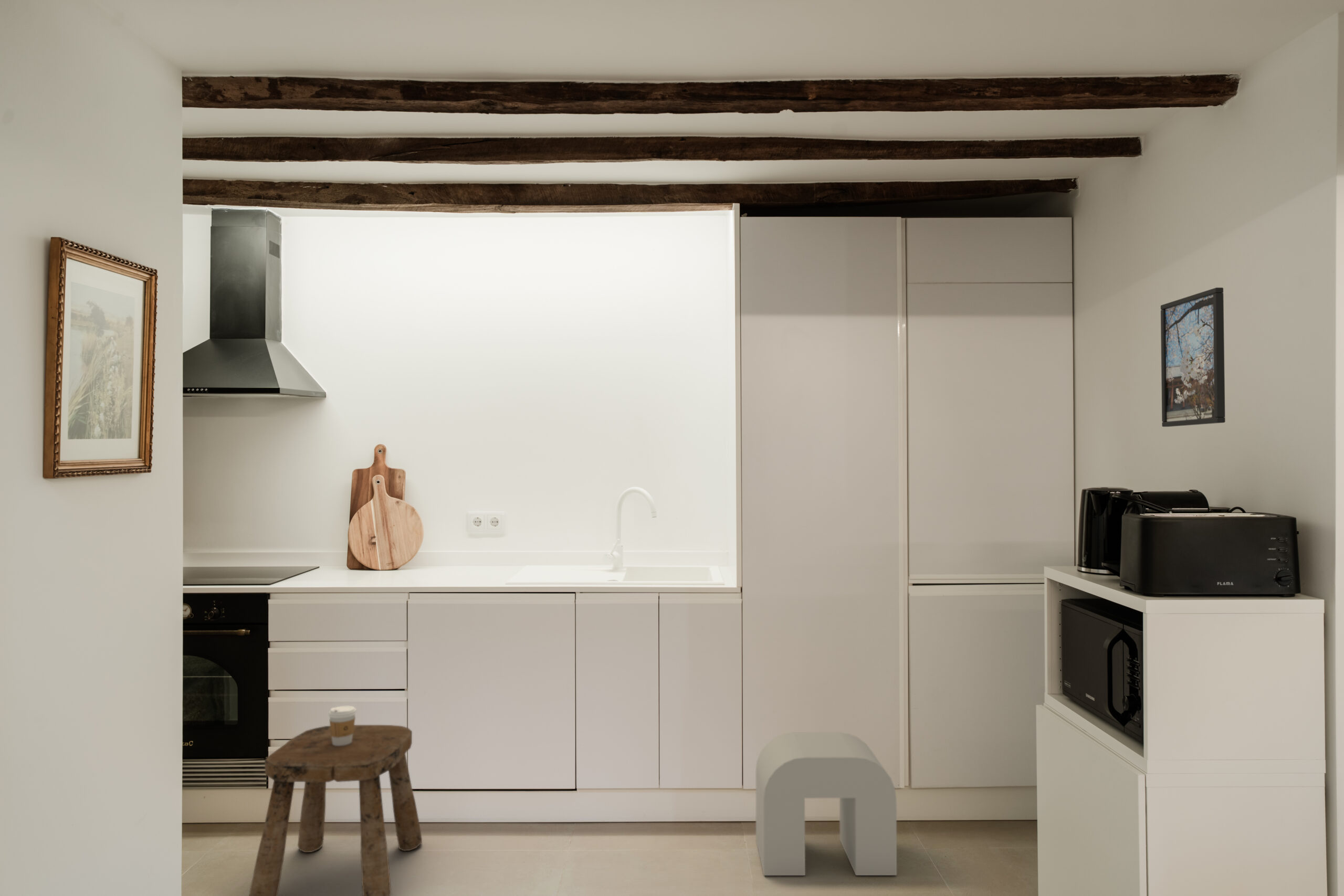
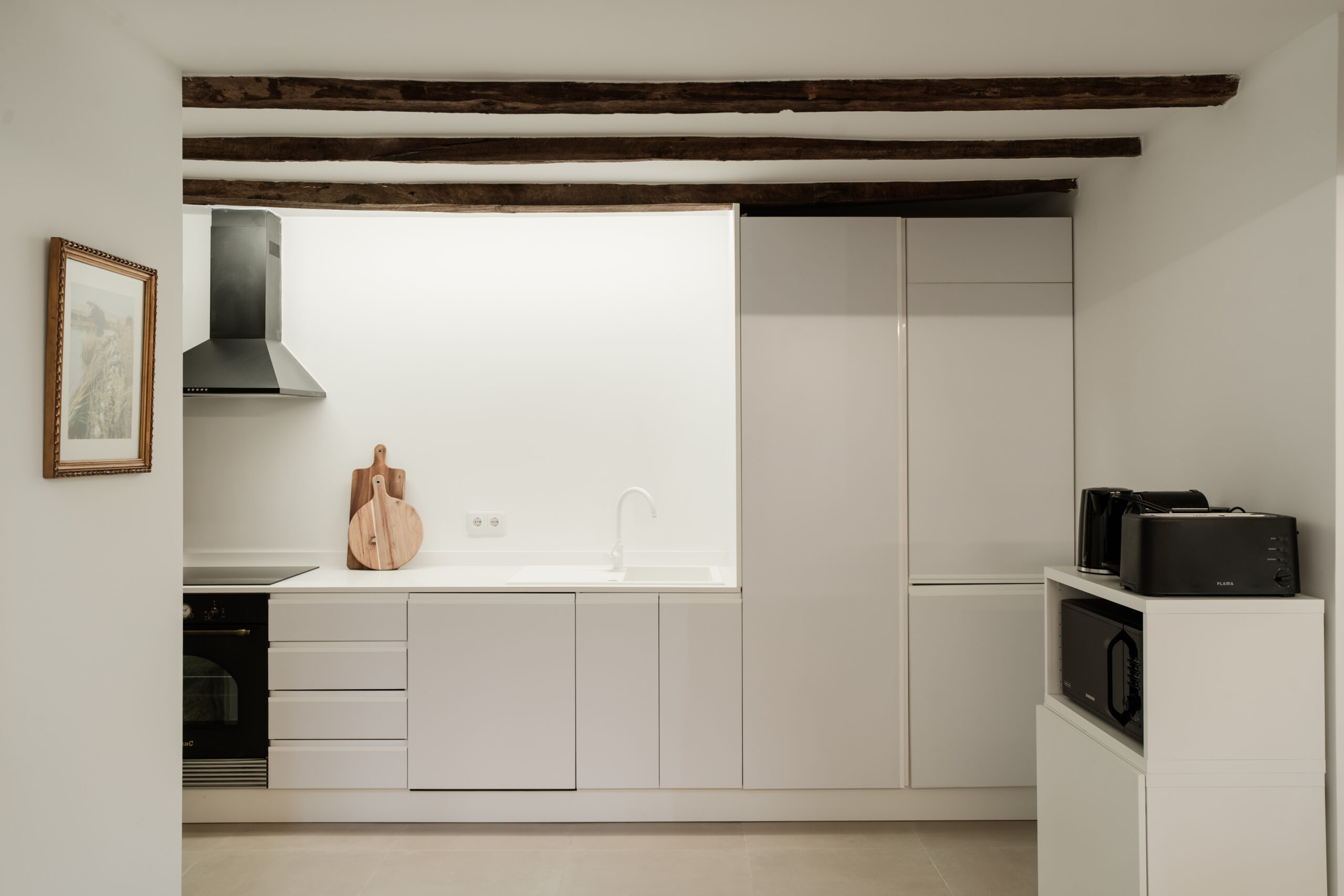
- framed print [1160,287,1226,427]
- stool [248,724,423,896]
- coffee cup [328,705,357,746]
- stool [755,732,897,876]
